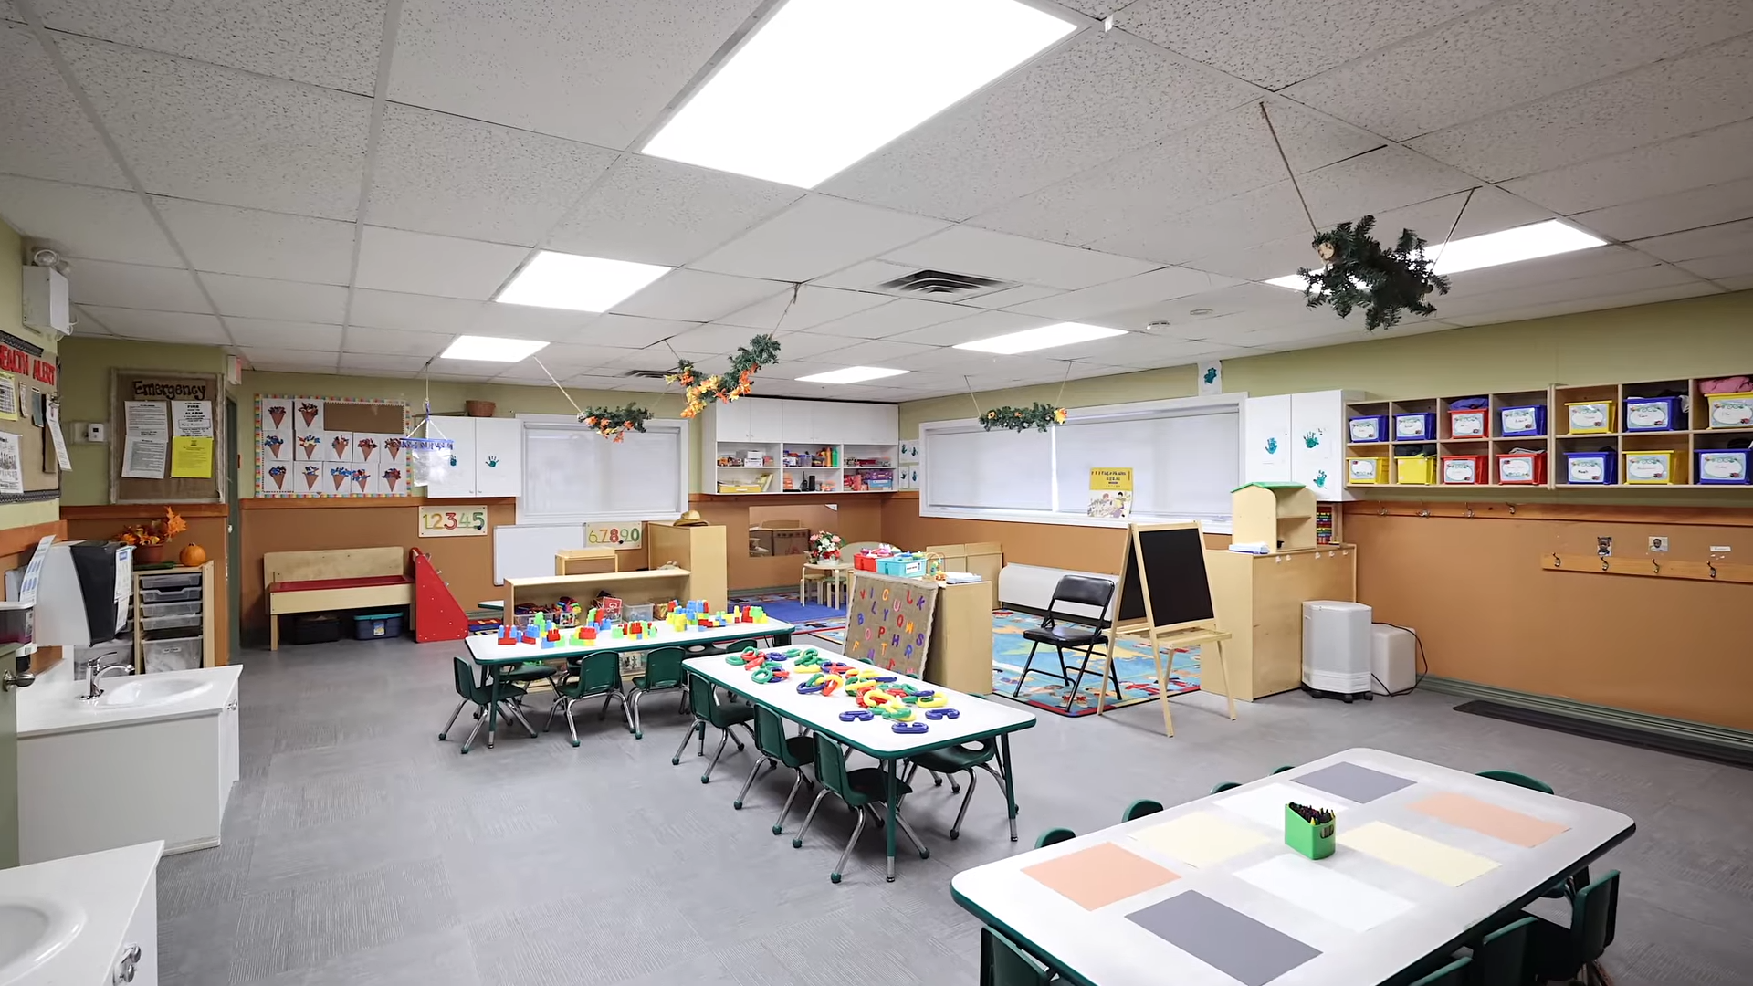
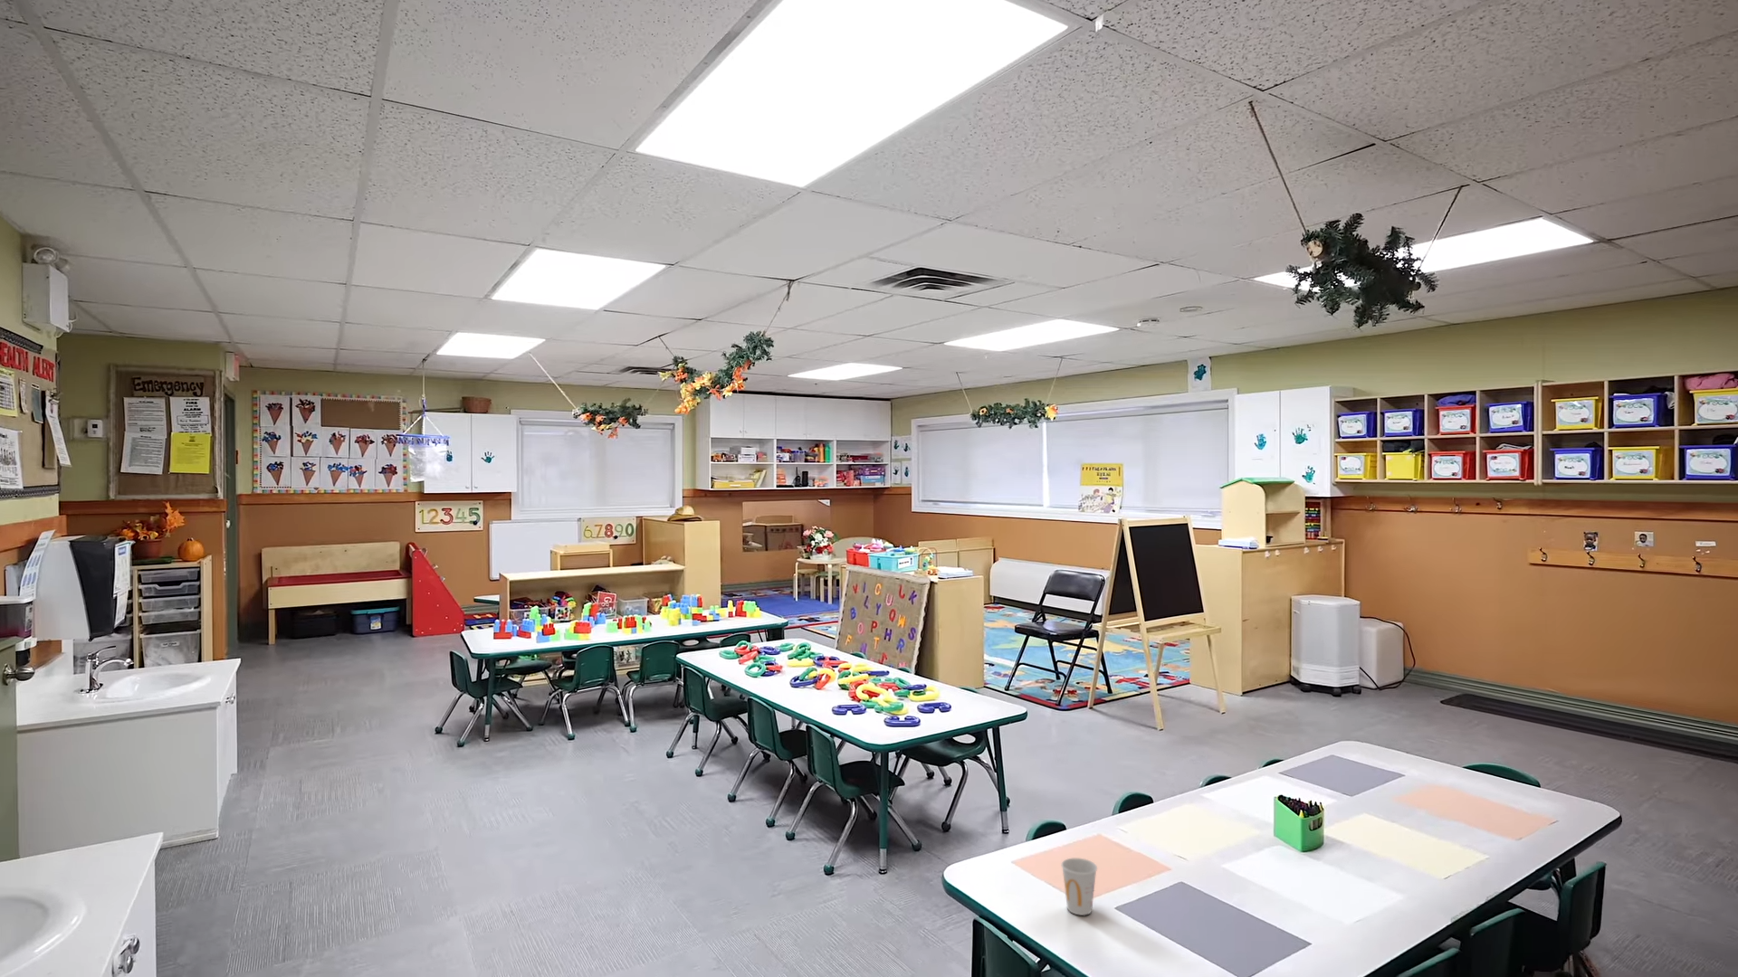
+ cup [1061,858,1098,916]
